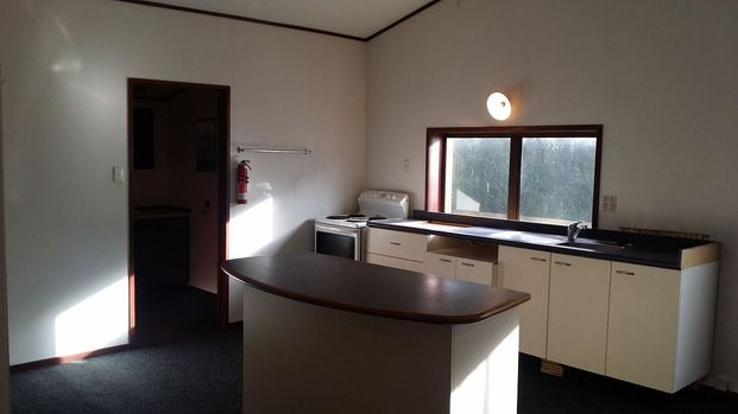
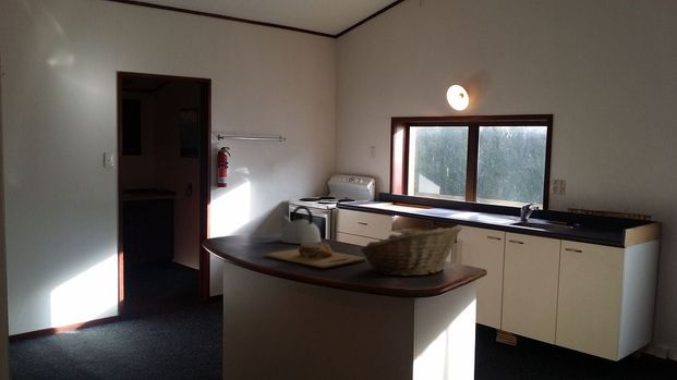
+ cutting board [265,241,366,269]
+ kettle [279,205,323,245]
+ fruit basket [359,224,463,278]
